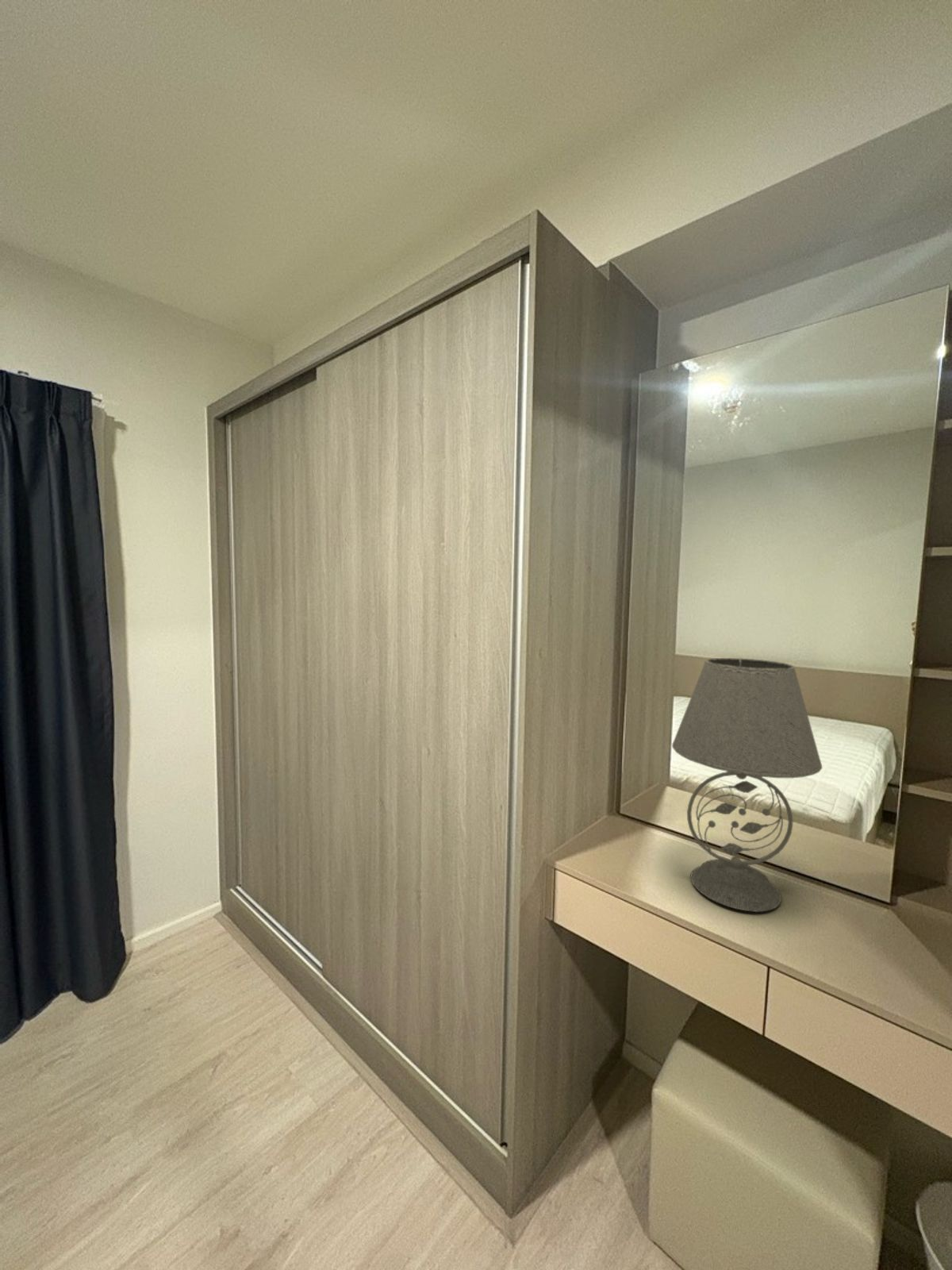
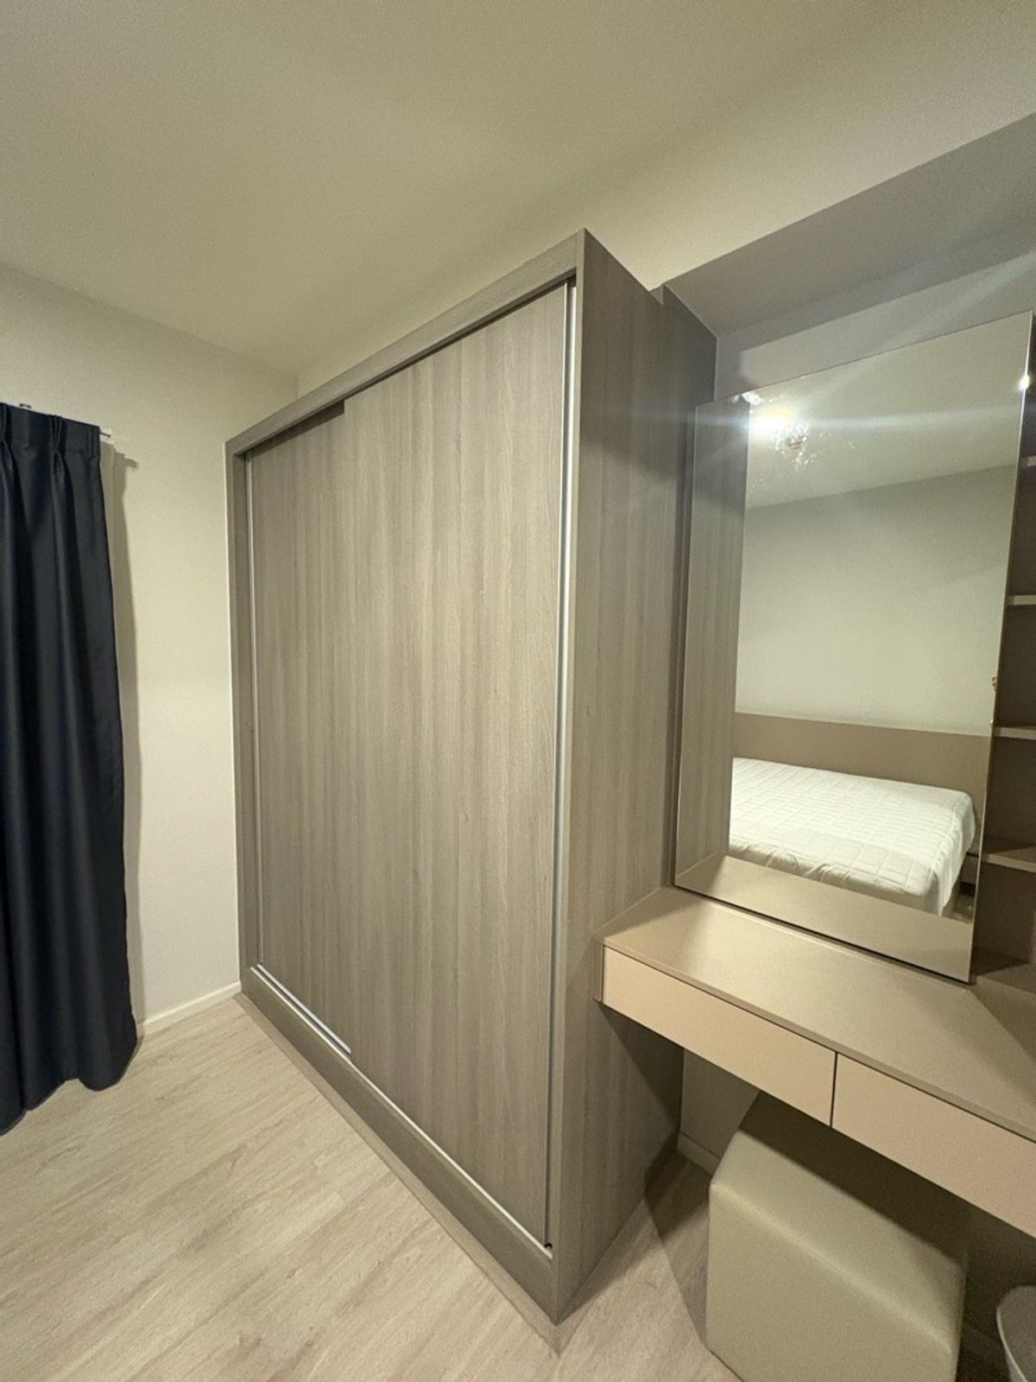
- table lamp [671,657,823,913]
